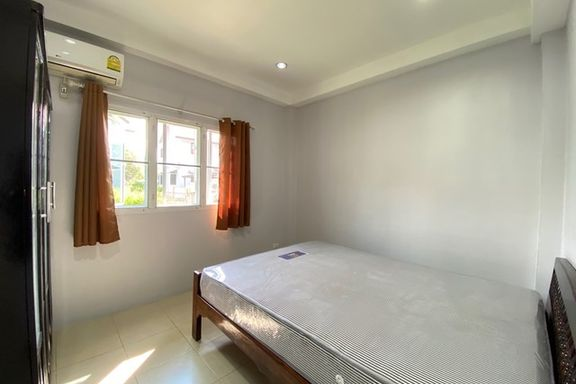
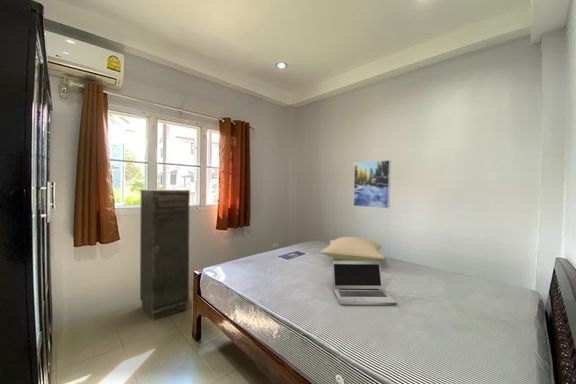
+ laptop [331,260,398,306]
+ pillow [319,236,386,261]
+ storage cabinet [139,189,191,321]
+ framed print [352,159,392,209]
